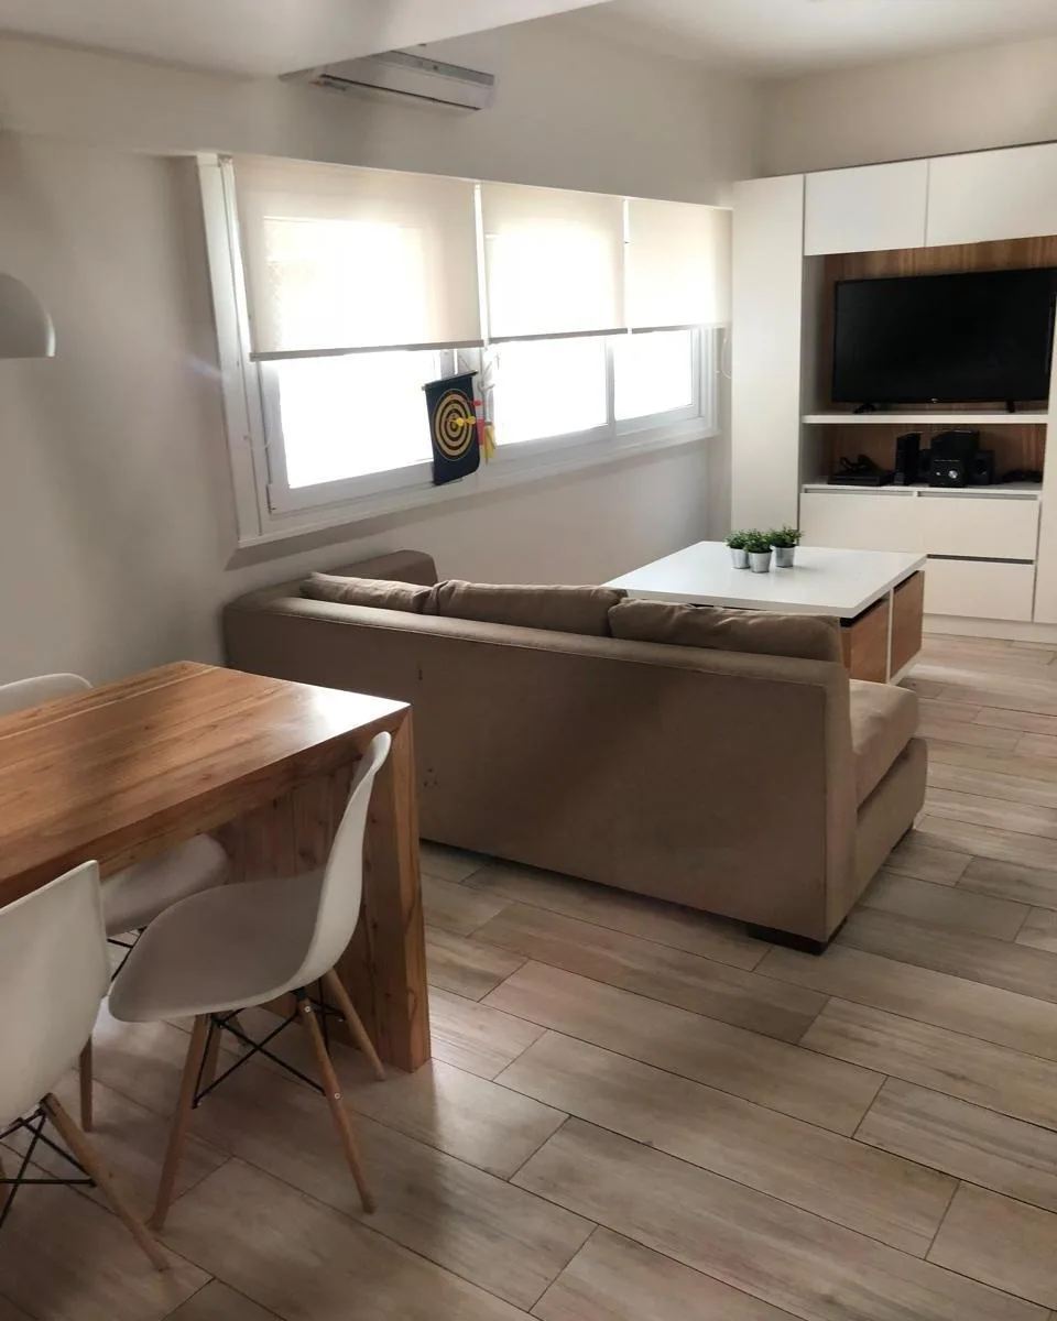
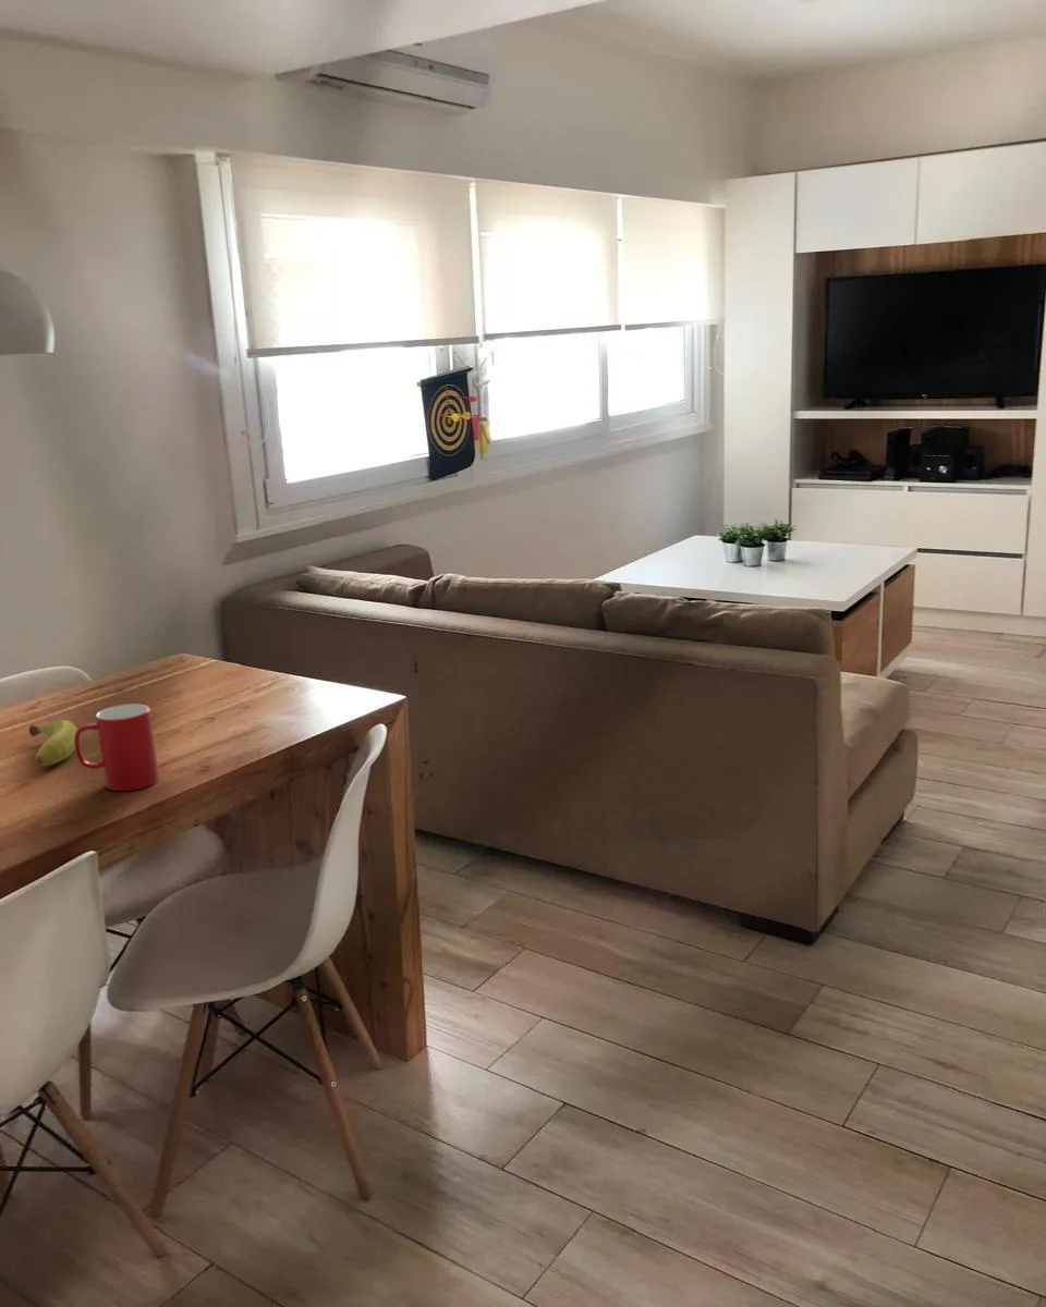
+ fruit [28,719,77,767]
+ cup [74,704,160,792]
